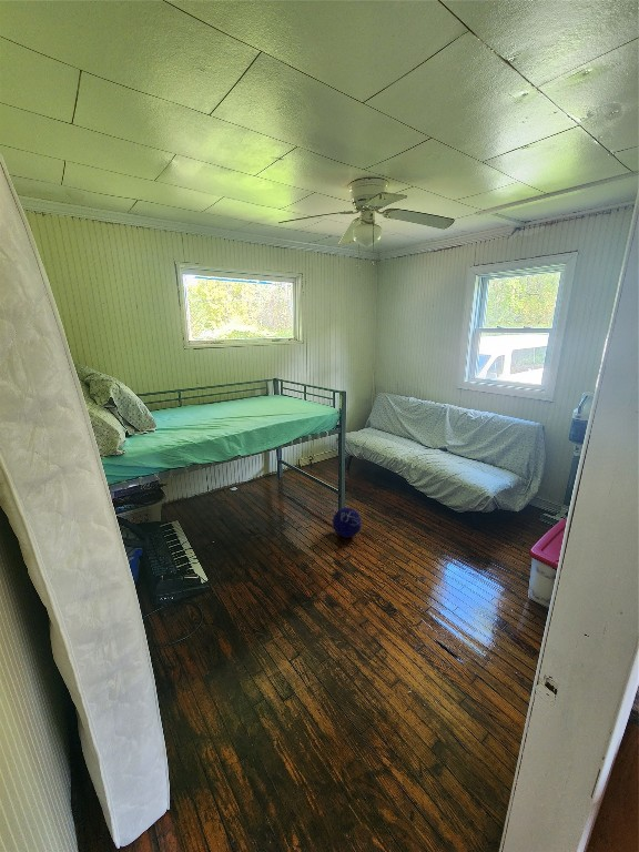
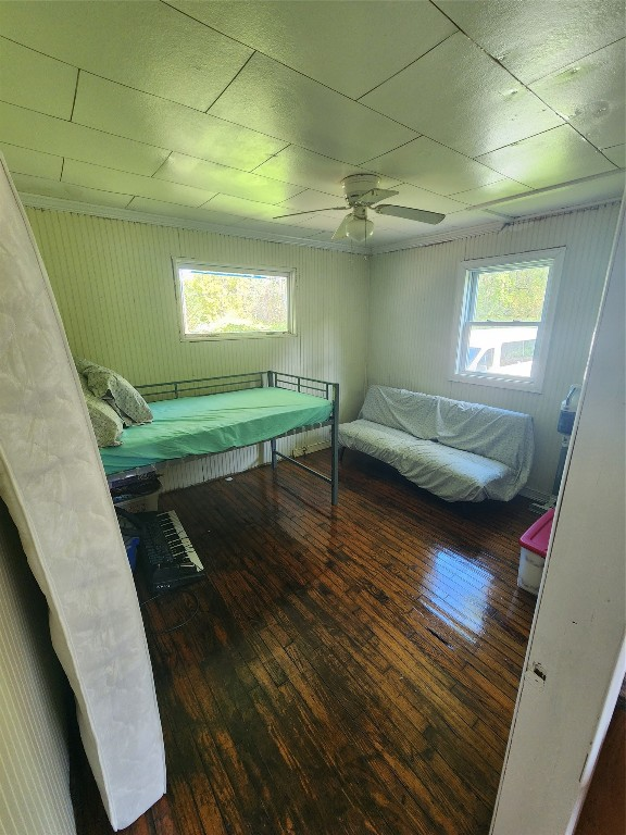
- ball [332,507,363,539]
